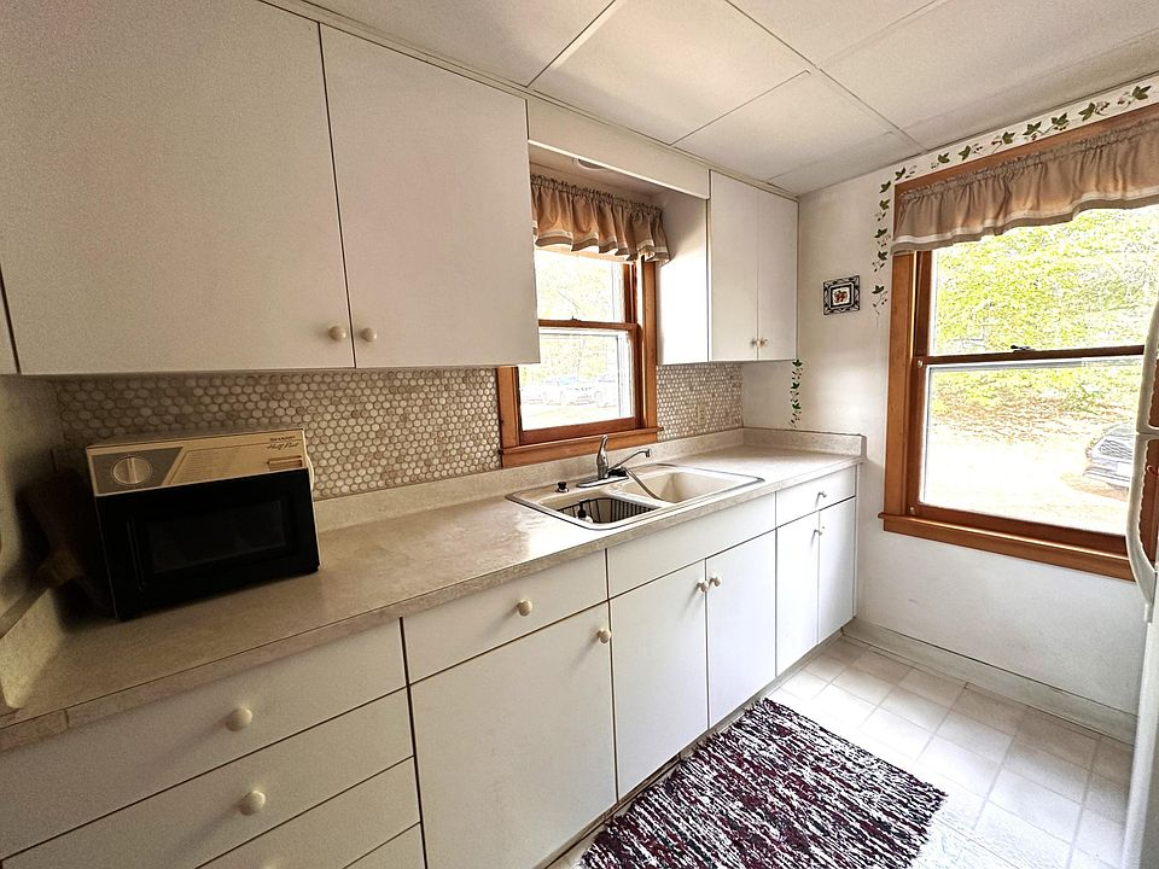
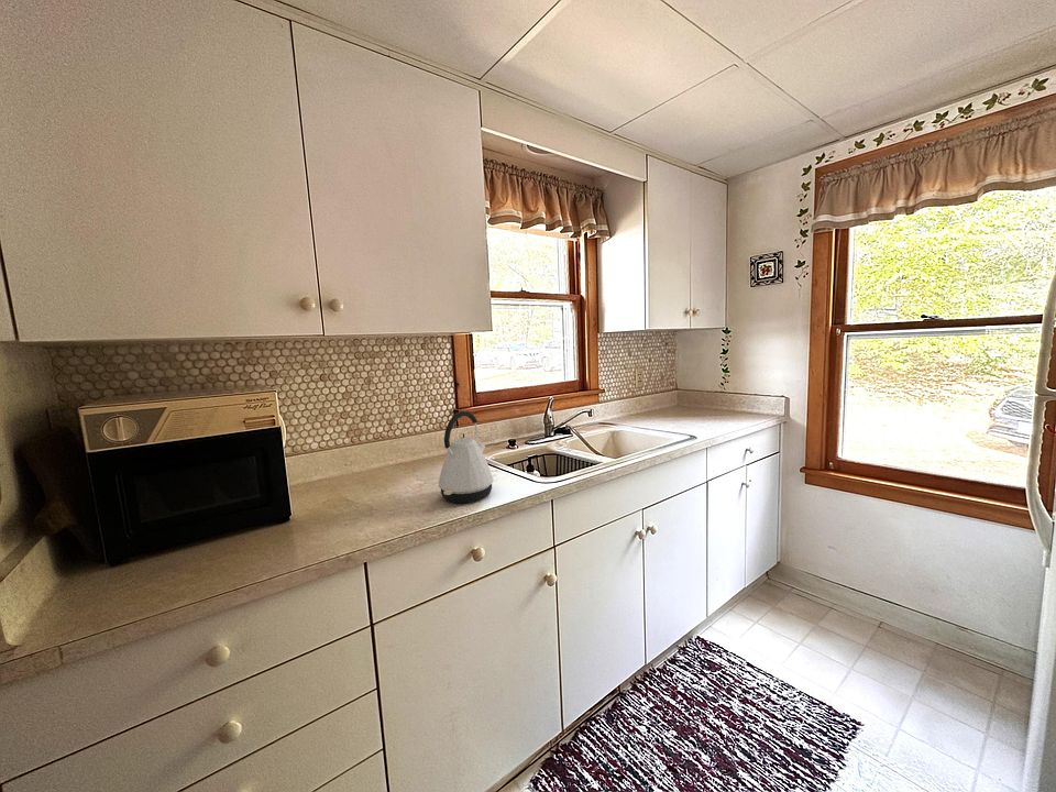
+ kettle [438,410,495,504]
